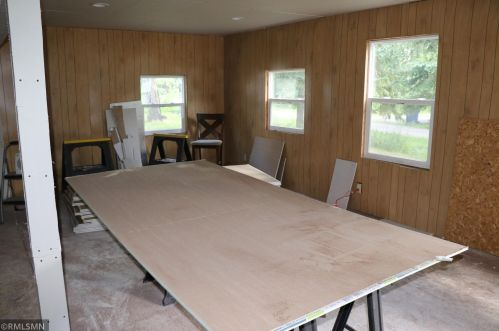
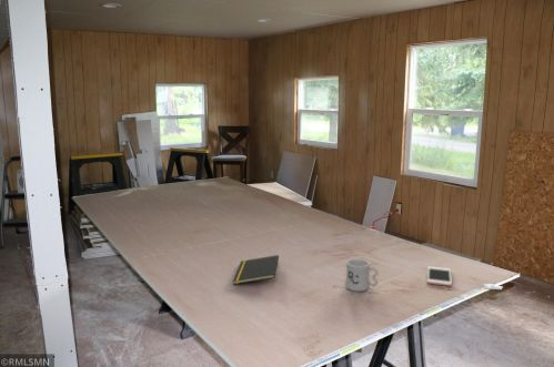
+ mug [344,258,380,293]
+ notepad [232,254,280,285]
+ cell phone [426,265,453,287]
